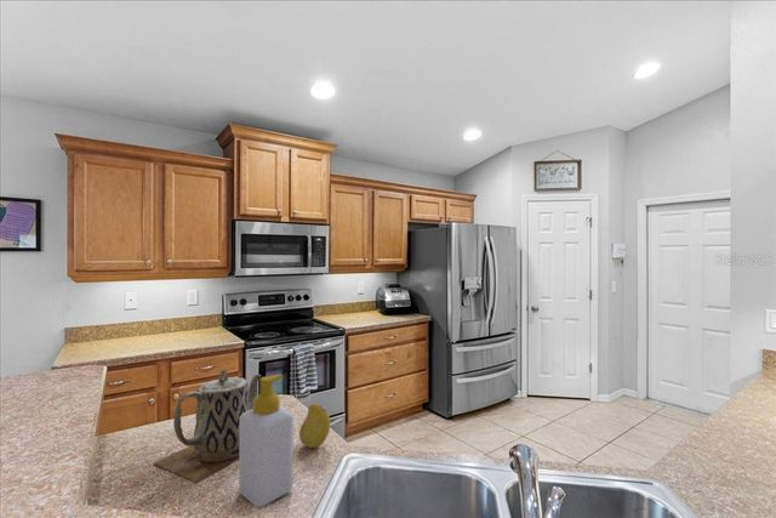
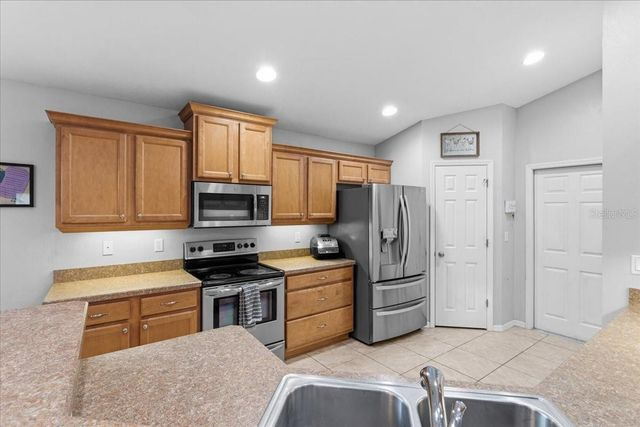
- fruit [298,403,331,450]
- soap bottle [238,374,295,508]
- teapot [153,369,262,484]
